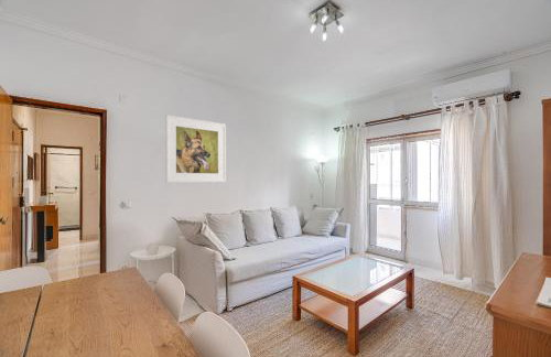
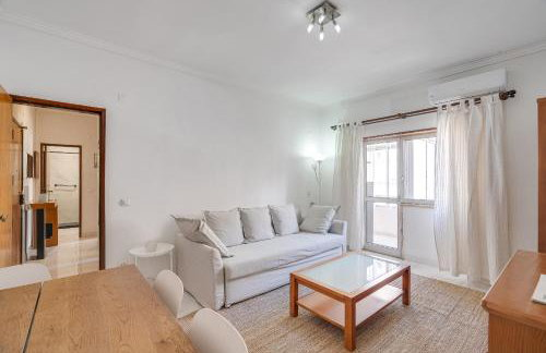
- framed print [165,115,227,183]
